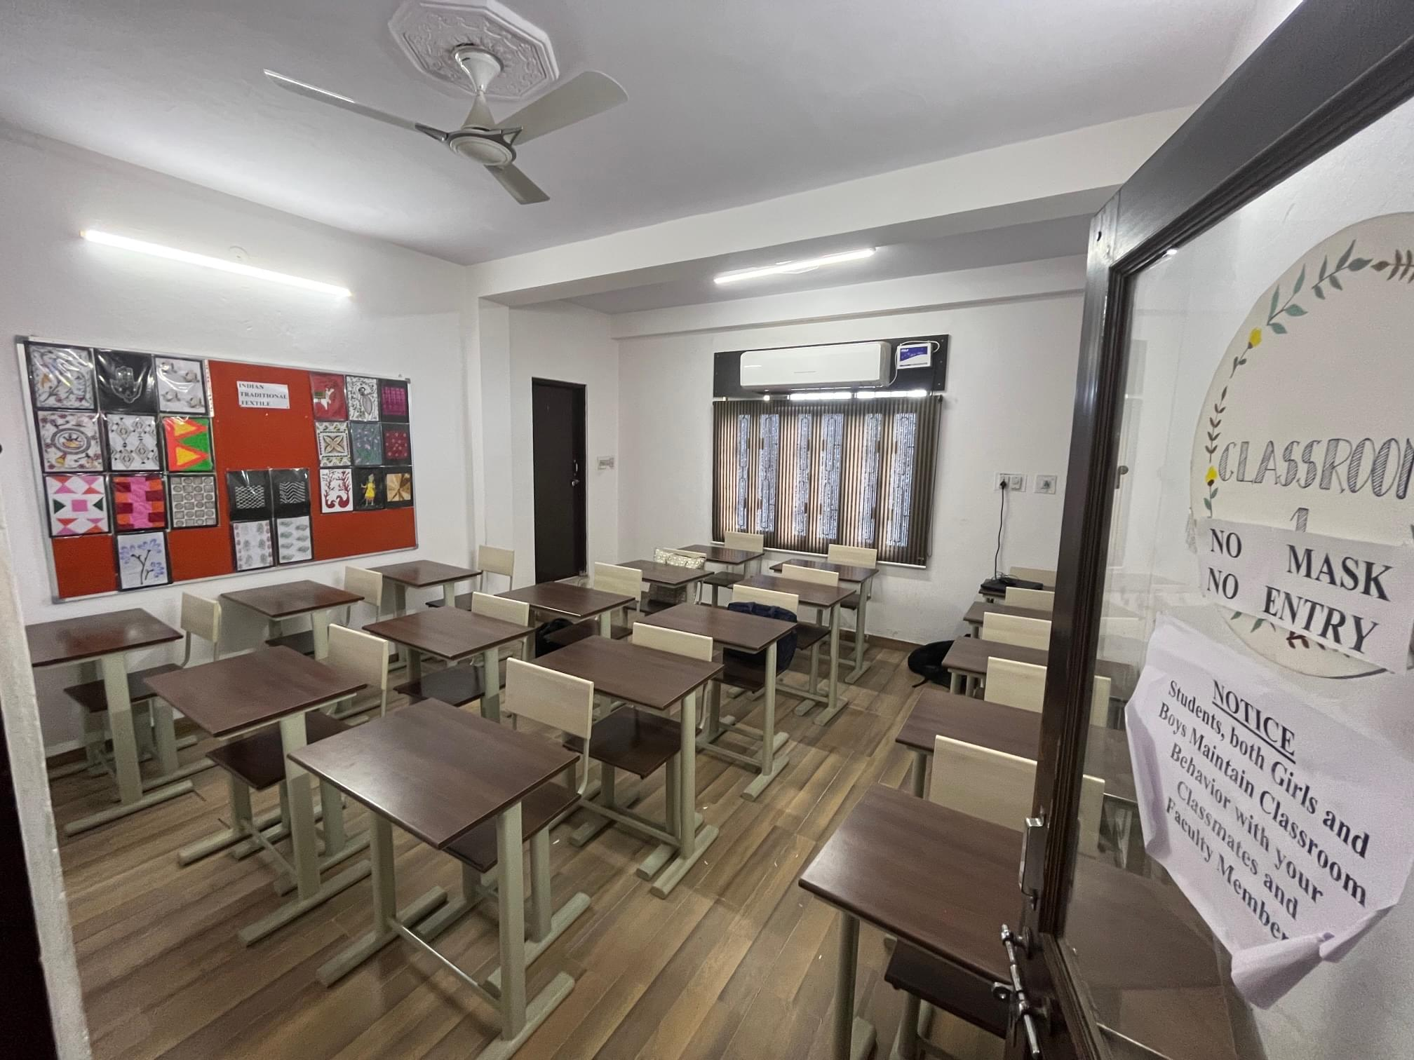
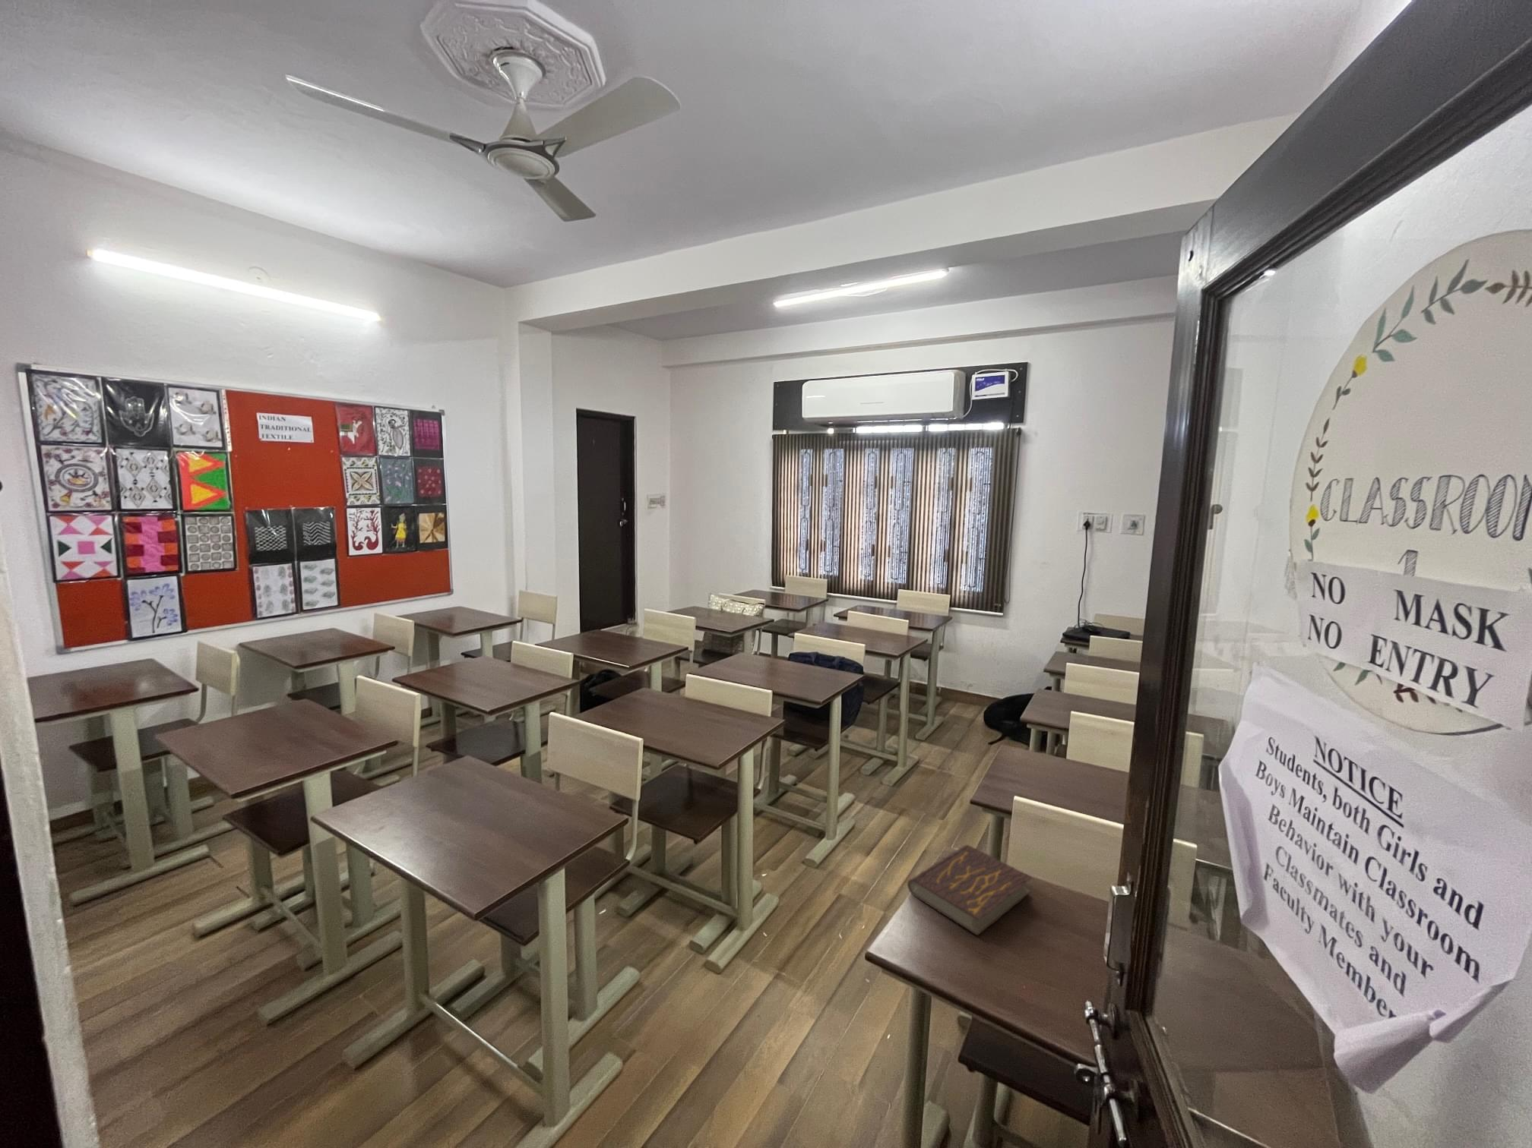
+ book [907,844,1033,936]
